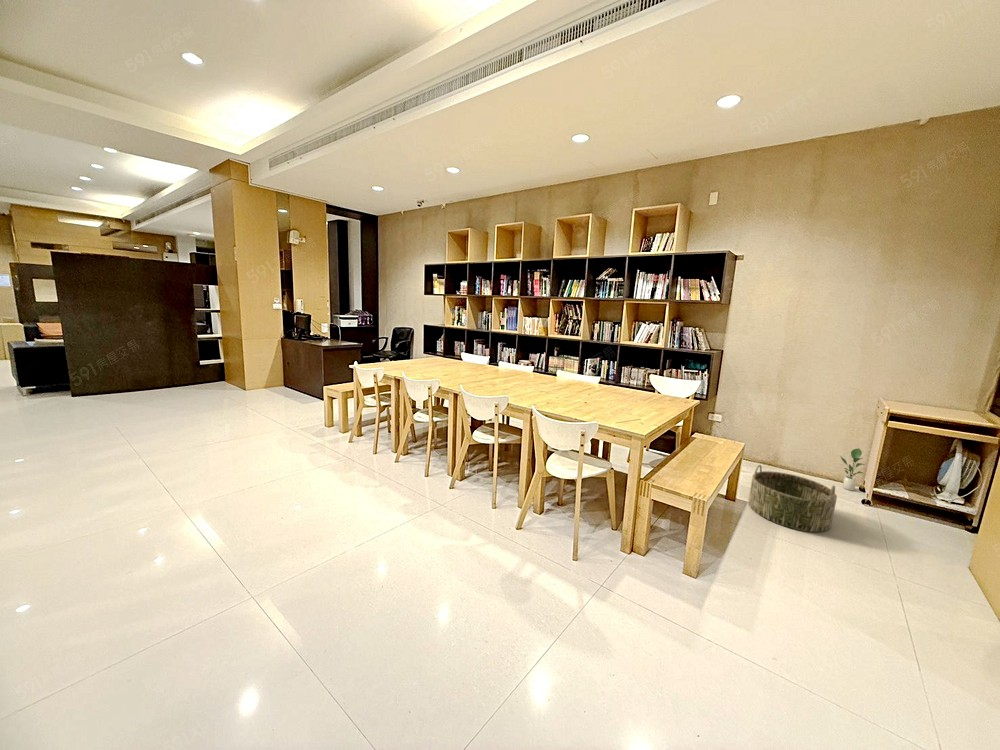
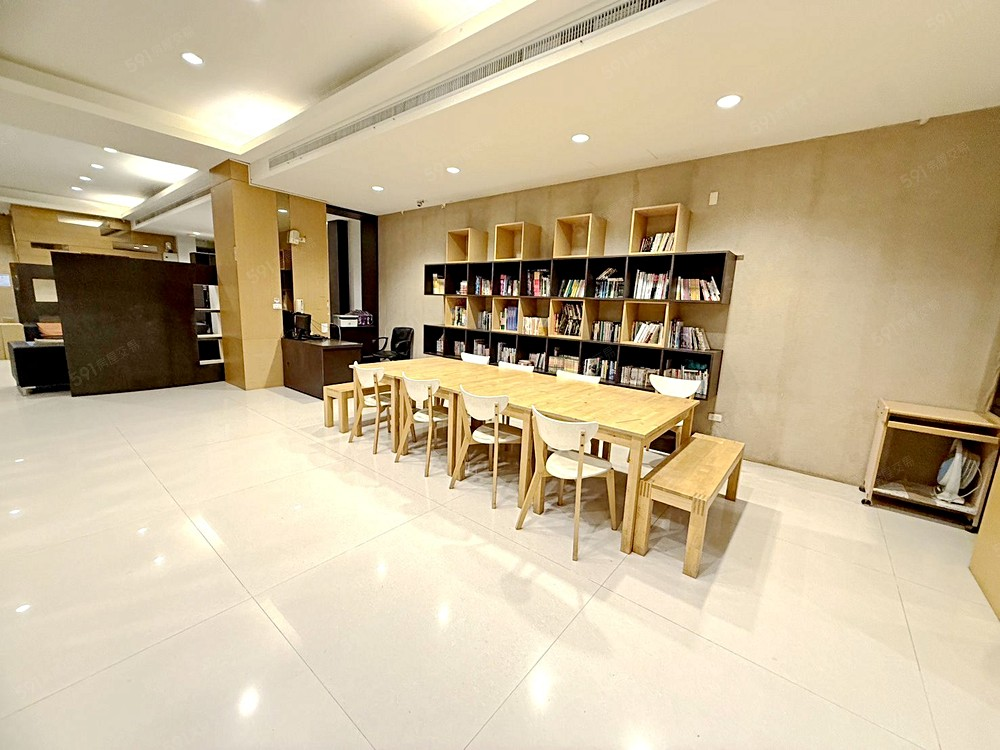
- potted plant [839,447,866,492]
- basket [747,464,838,533]
